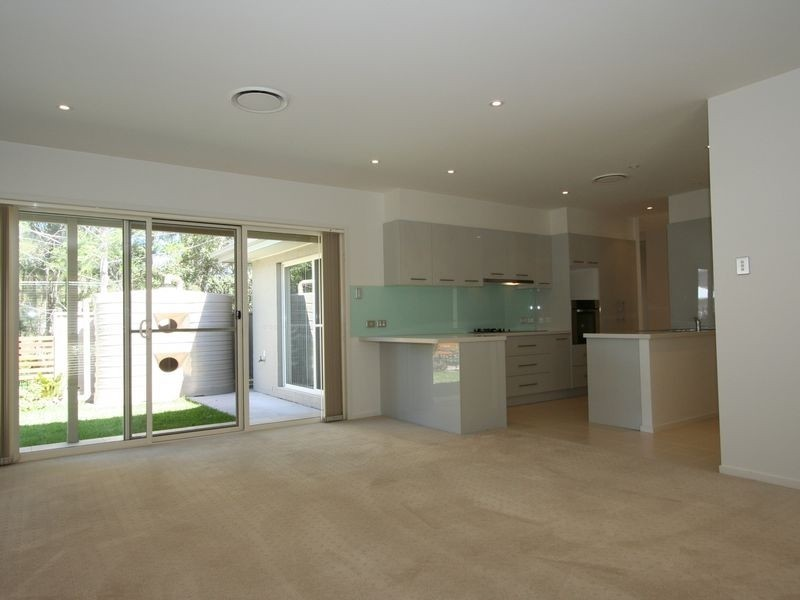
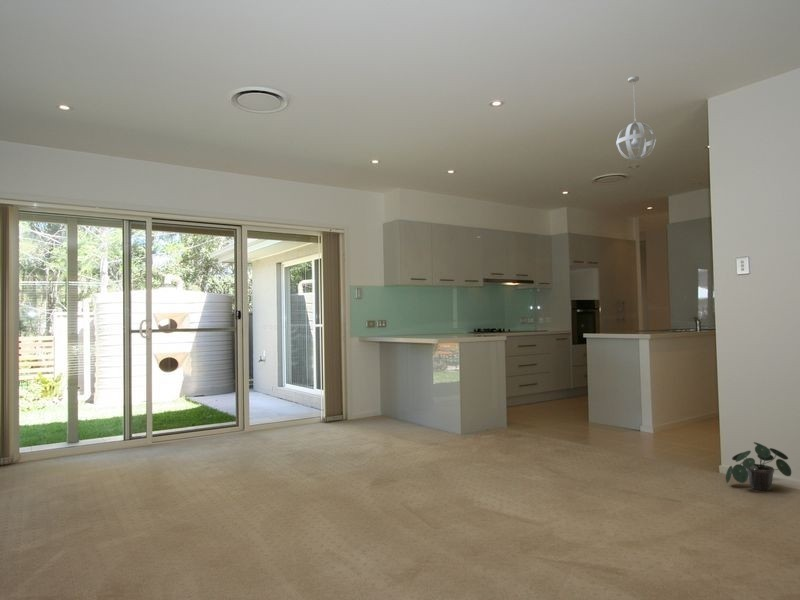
+ pendant light [615,75,657,161]
+ potted plant [725,441,792,492]
